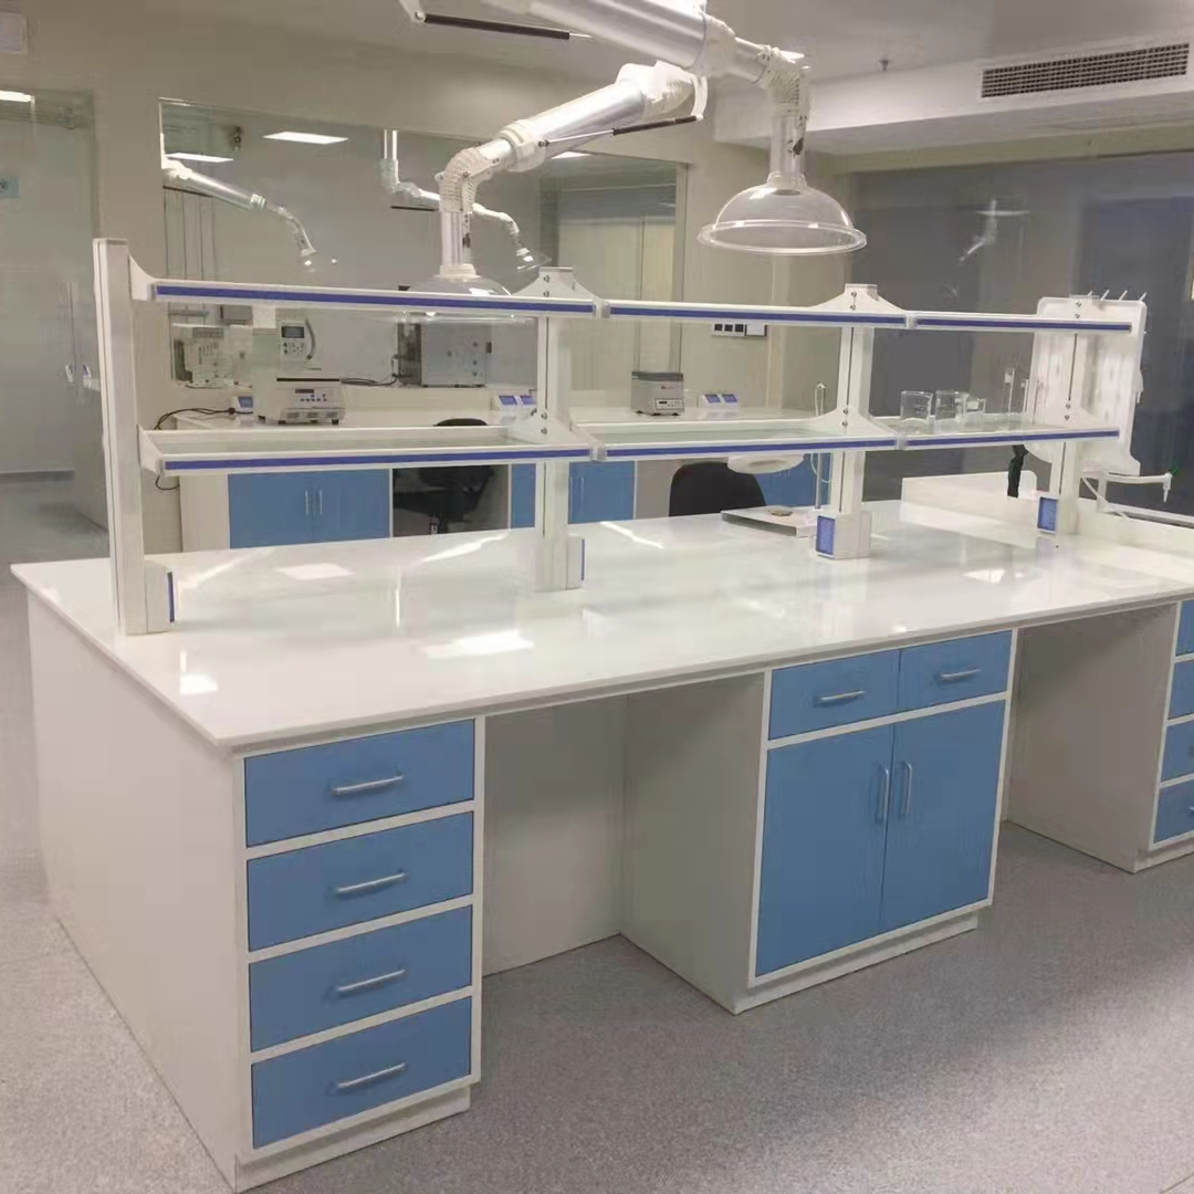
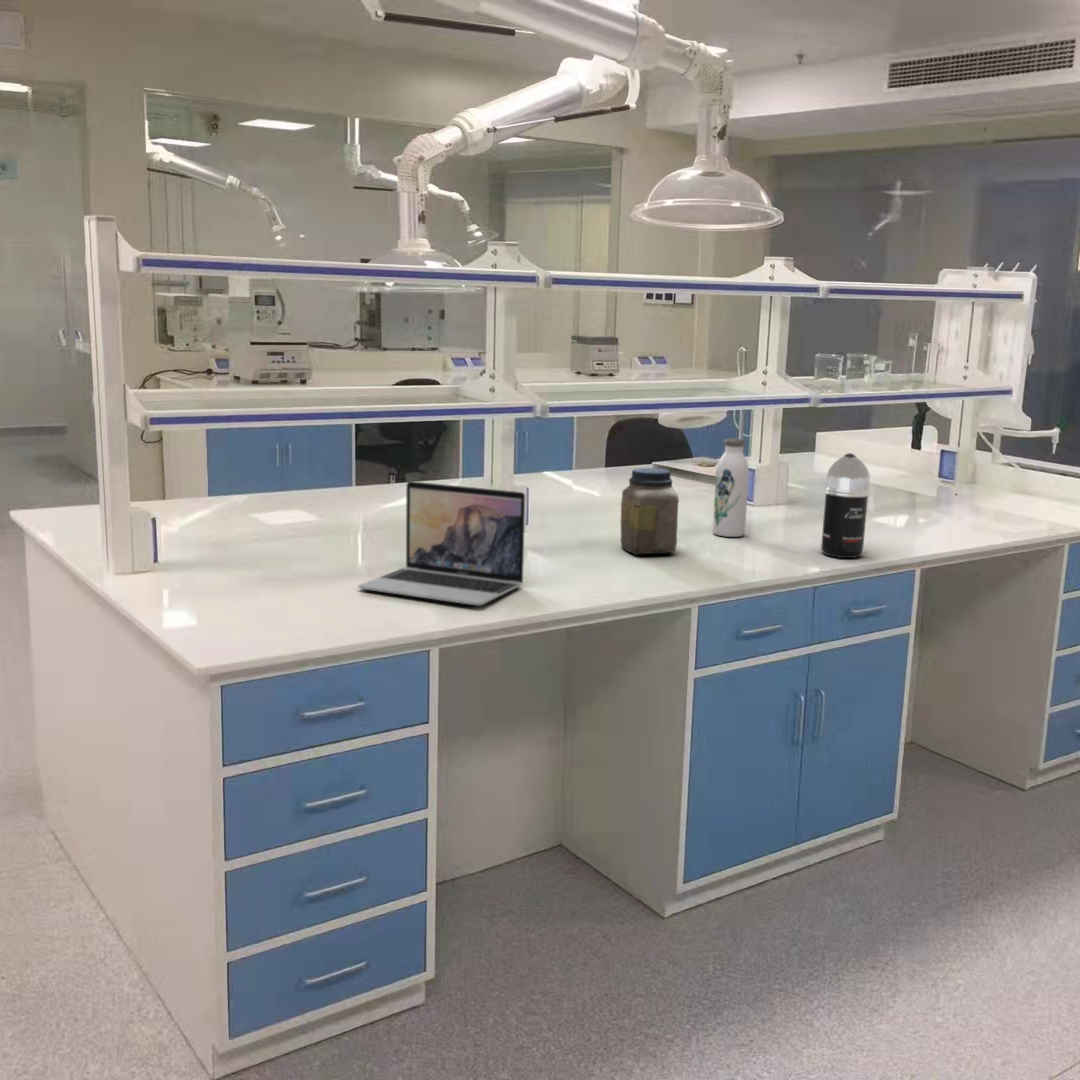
+ water bottle [712,437,750,538]
+ jar [620,467,680,555]
+ spray bottle [820,452,871,559]
+ laptop [357,480,526,606]
